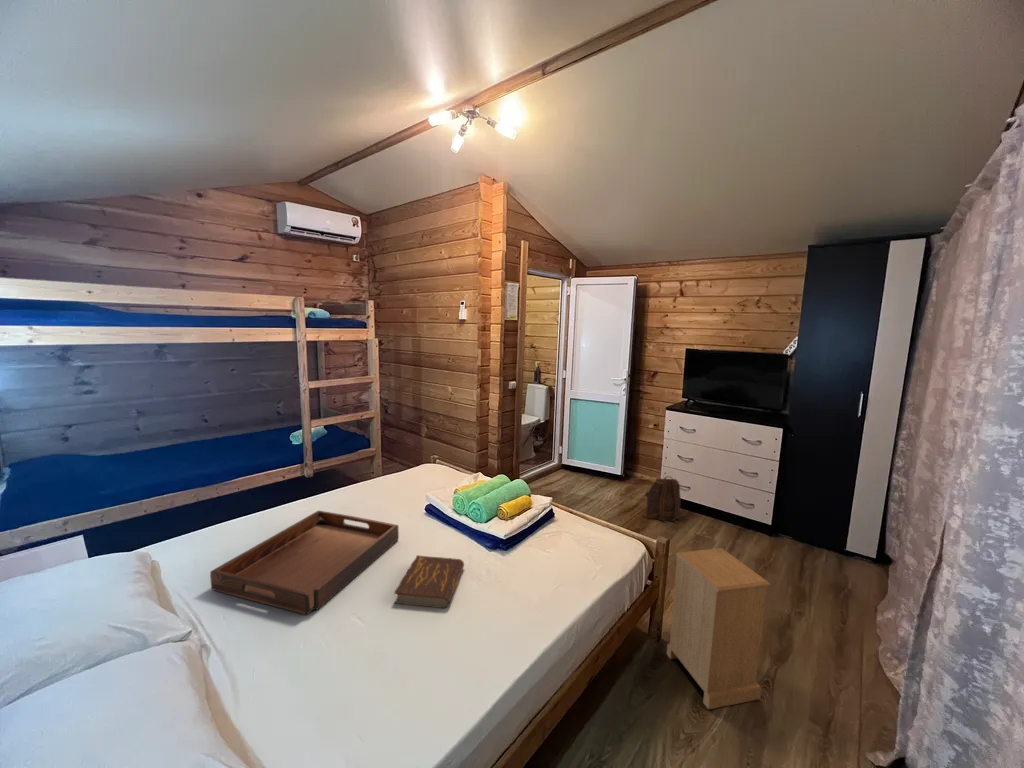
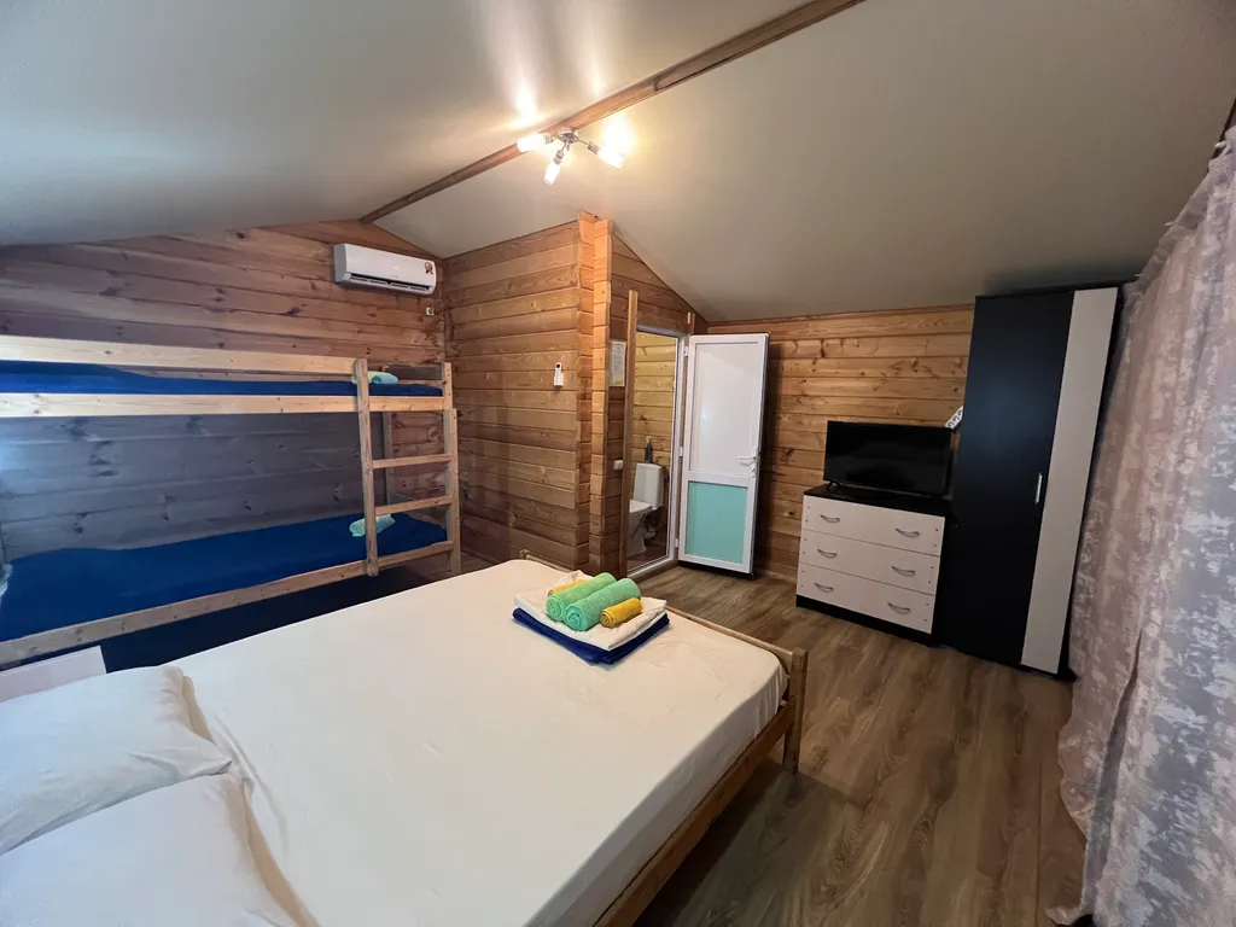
- backpack [641,475,690,522]
- serving tray [209,510,400,616]
- nightstand [666,547,771,711]
- book [393,554,465,609]
